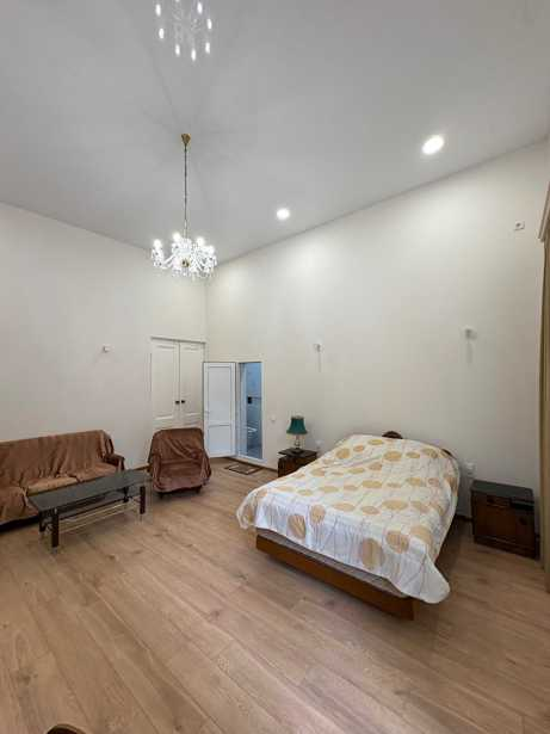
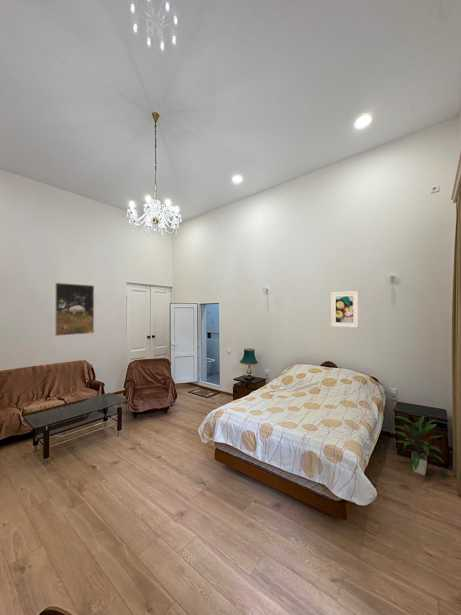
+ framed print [330,290,360,329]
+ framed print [54,282,95,337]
+ indoor plant [393,415,445,476]
